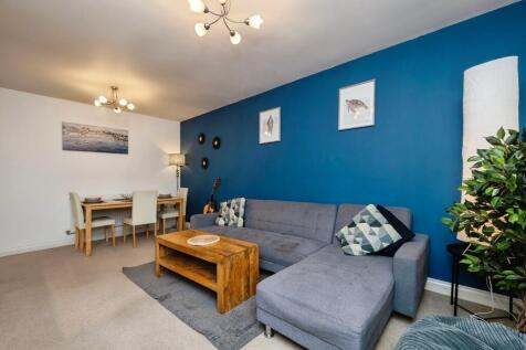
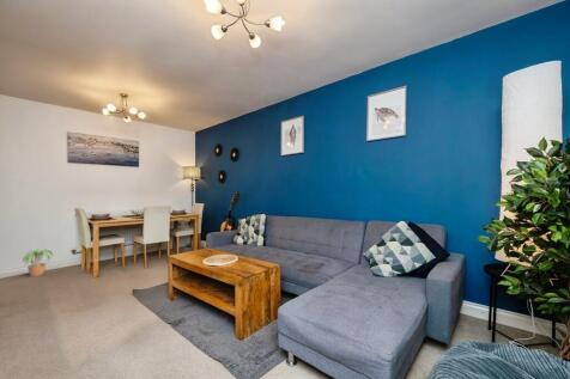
+ potted plant [22,249,54,277]
